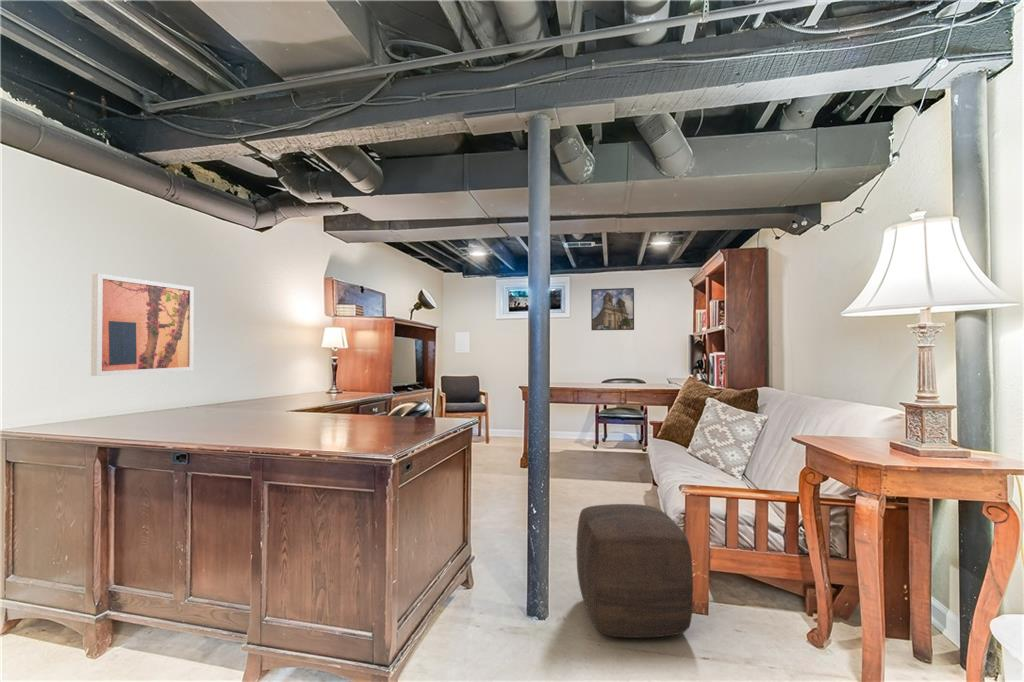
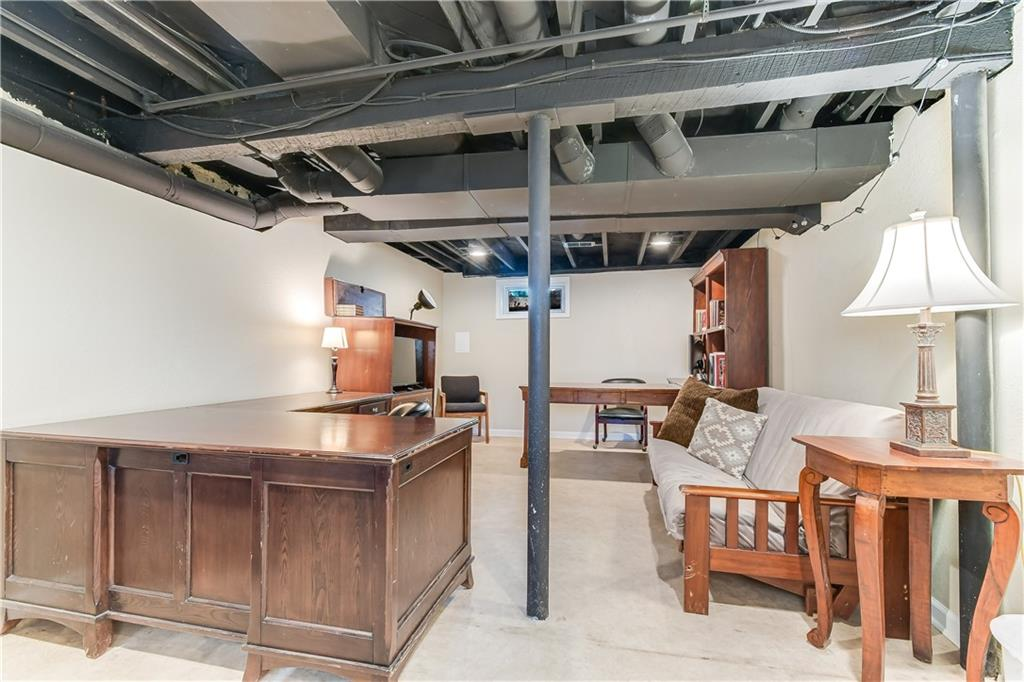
- ottoman [575,503,694,639]
- wall art [90,273,195,377]
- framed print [590,287,635,331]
